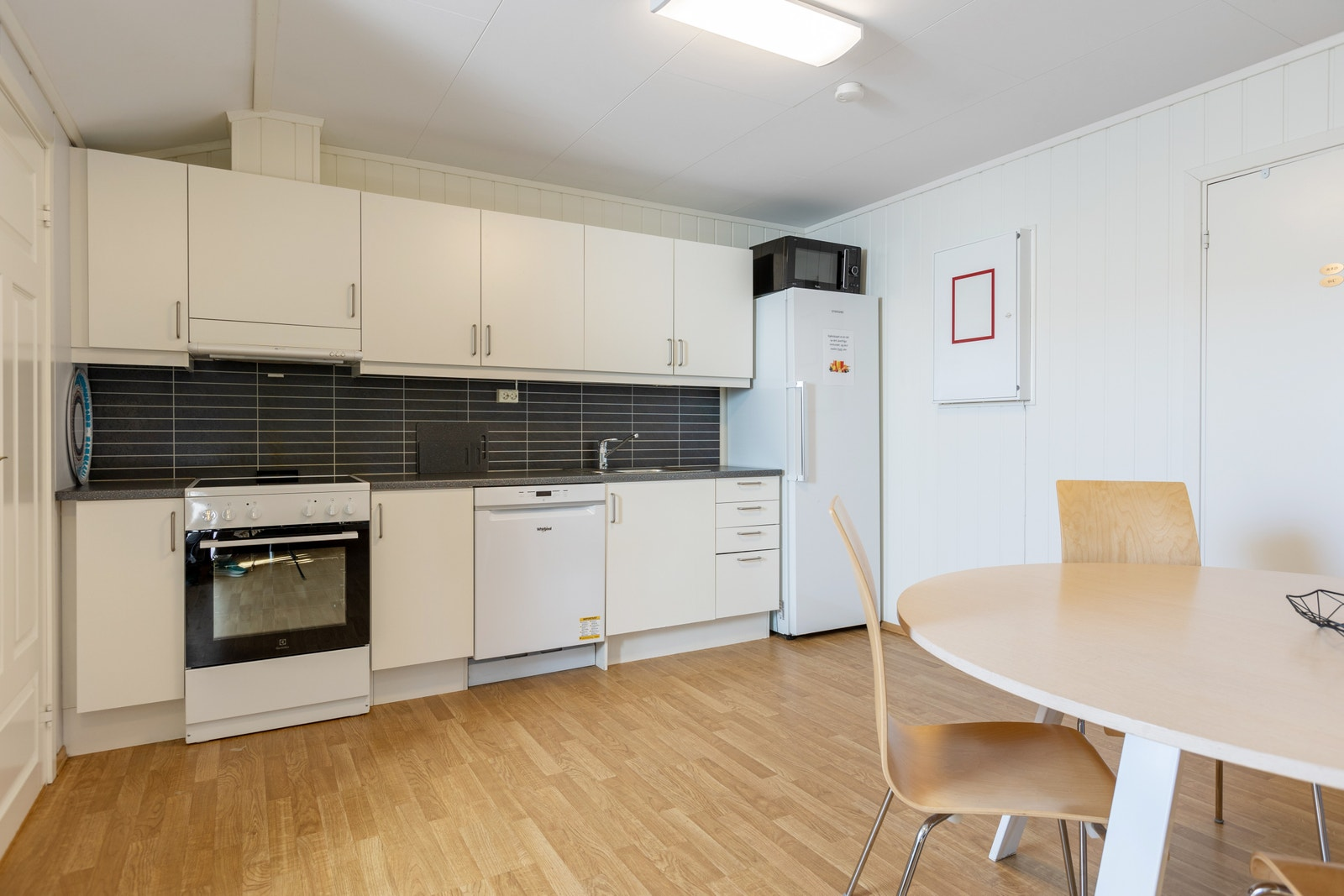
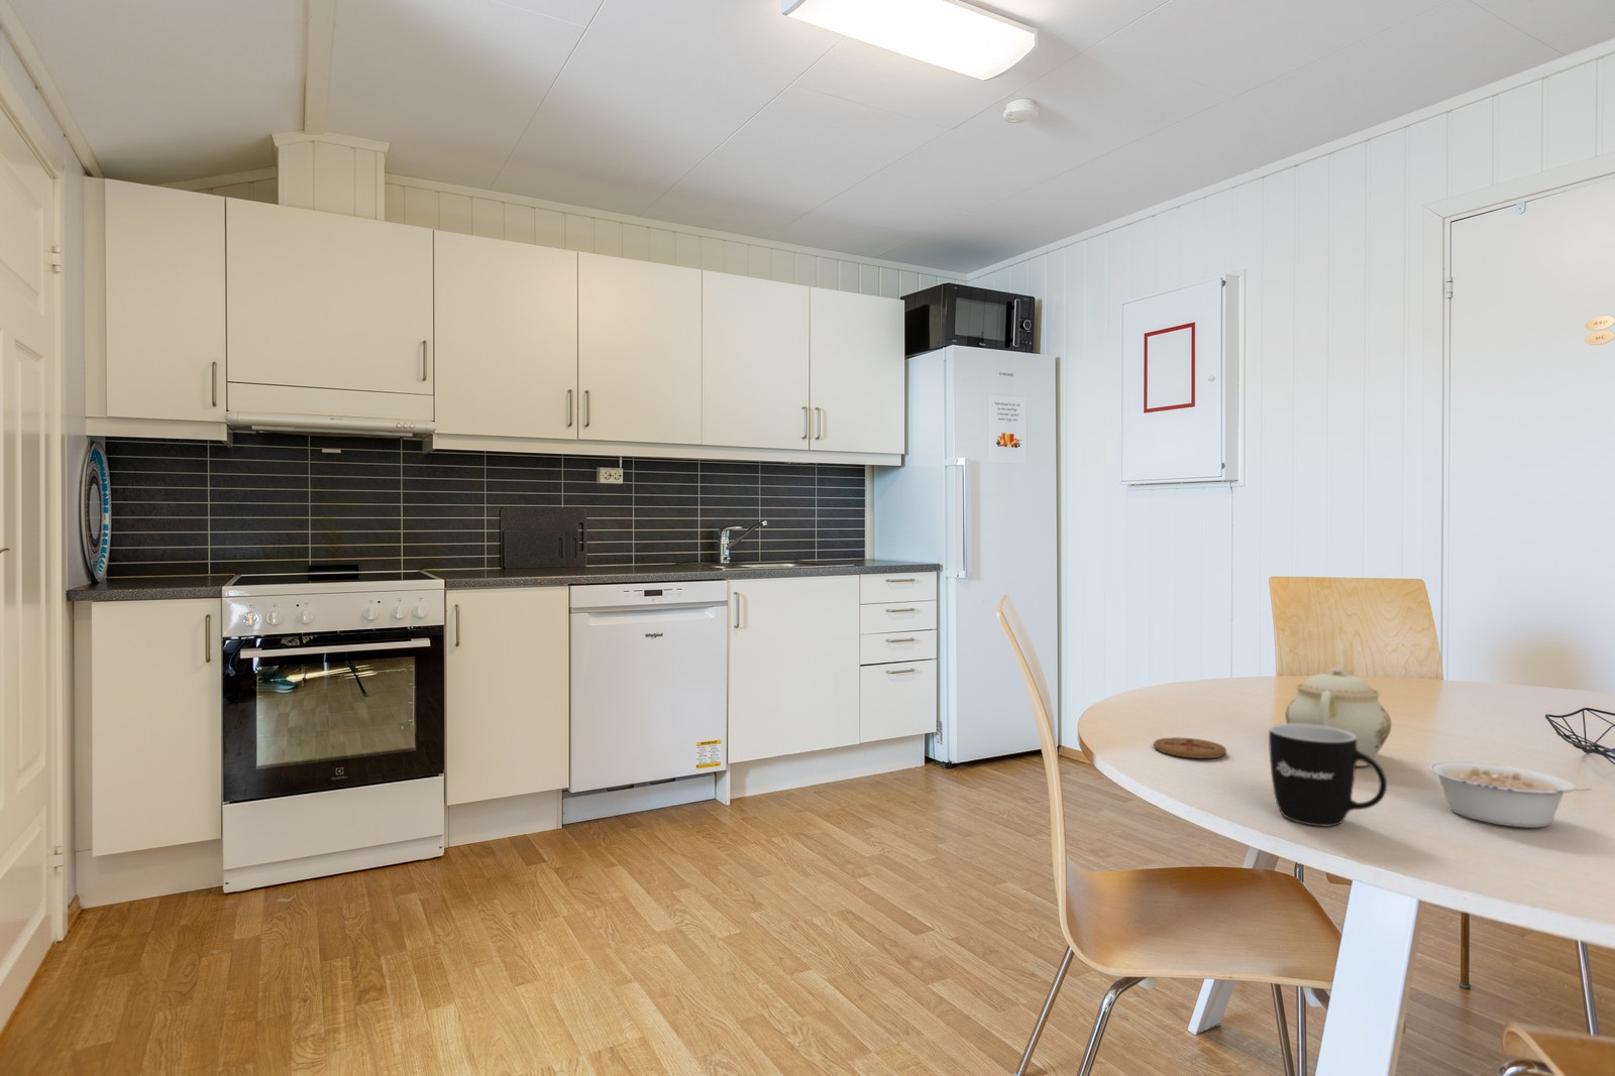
+ legume [1428,760,1592,829]
+ coaster [1152,736,1227,759]
+ teapot [1283,666,1391,767]
+ mug [1268,723,1388,827]
